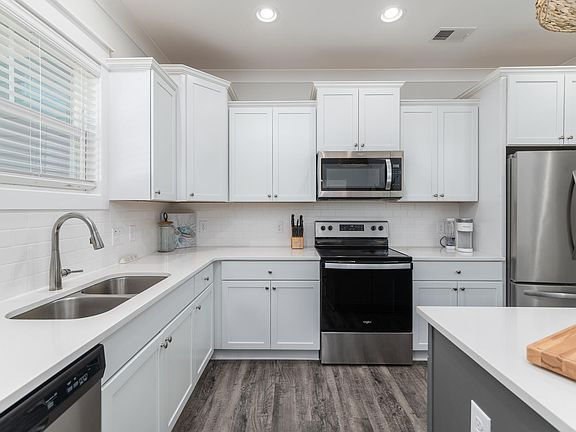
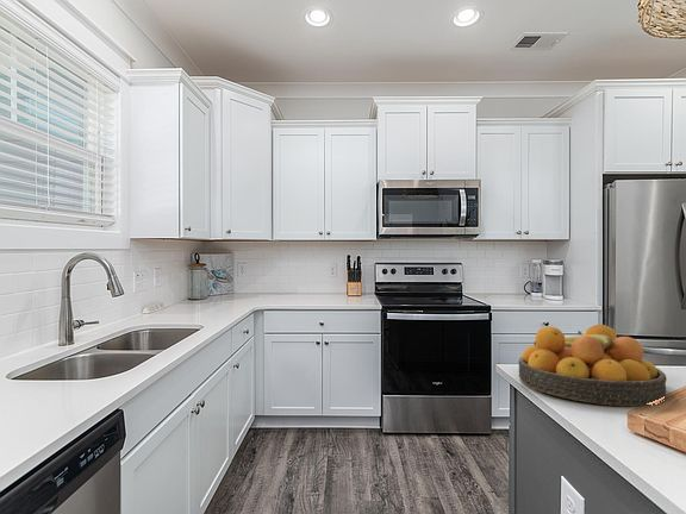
+ fruit bowl [518,324,667,407]
